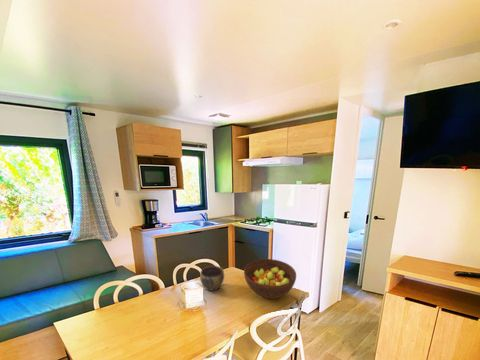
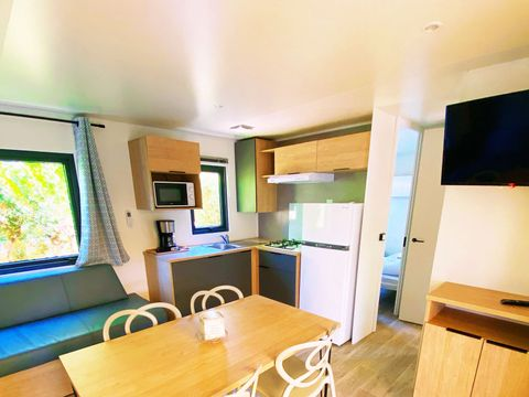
- fruit bowl [243,258,297,300]
- bowl [199,265,225,292]
